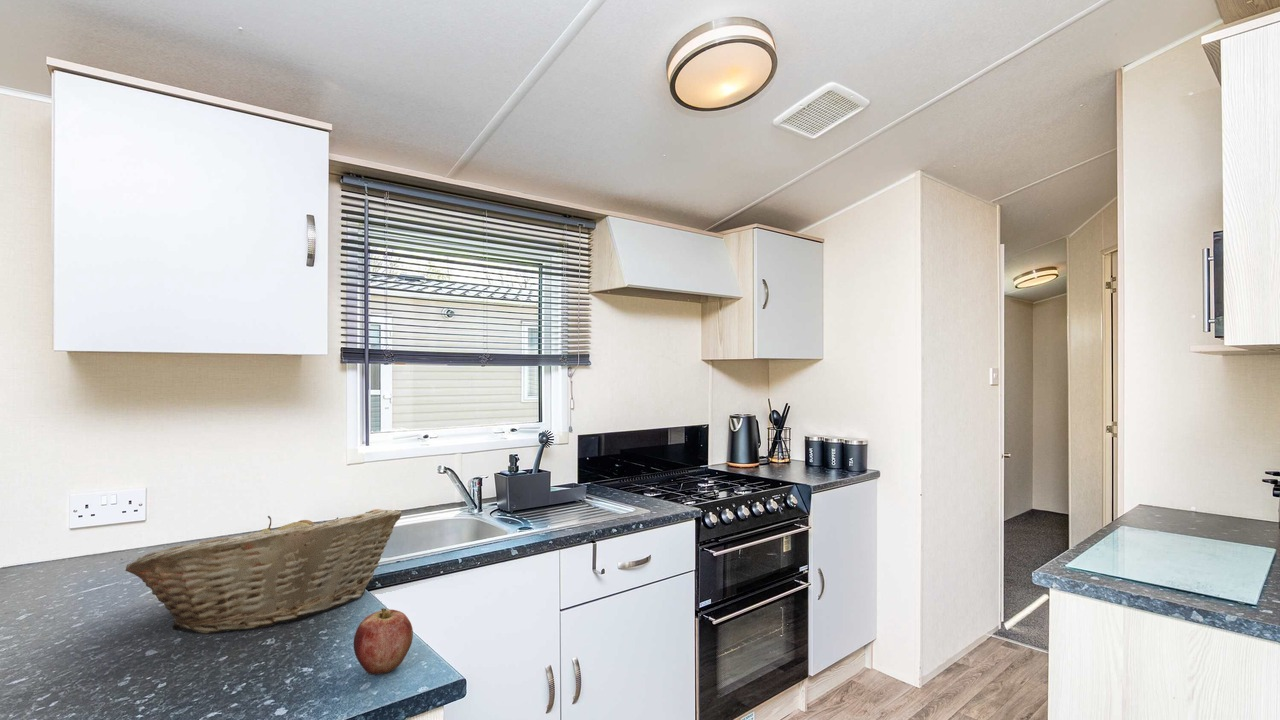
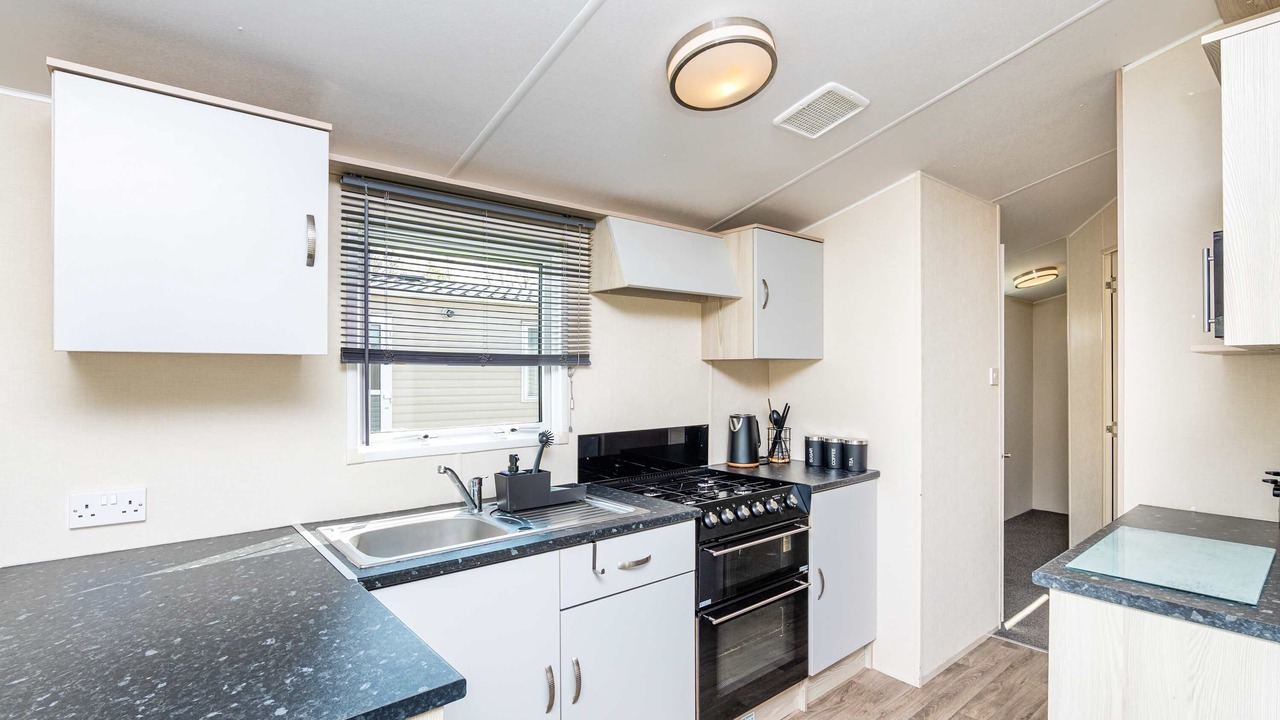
- fruit basket [124,508,402,634]
- apple [353,607,414,675]
